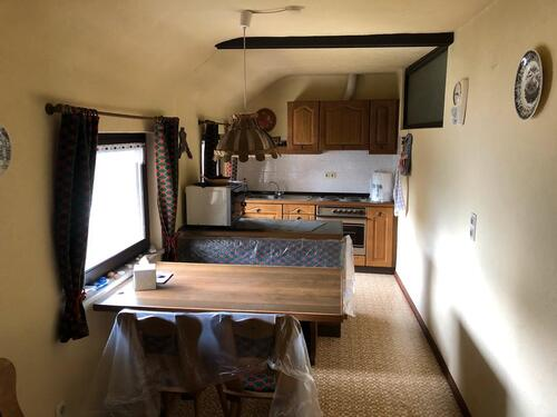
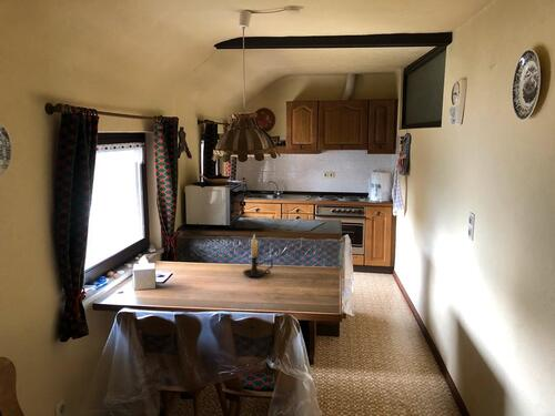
+ candle holder [242,234,274,278]
